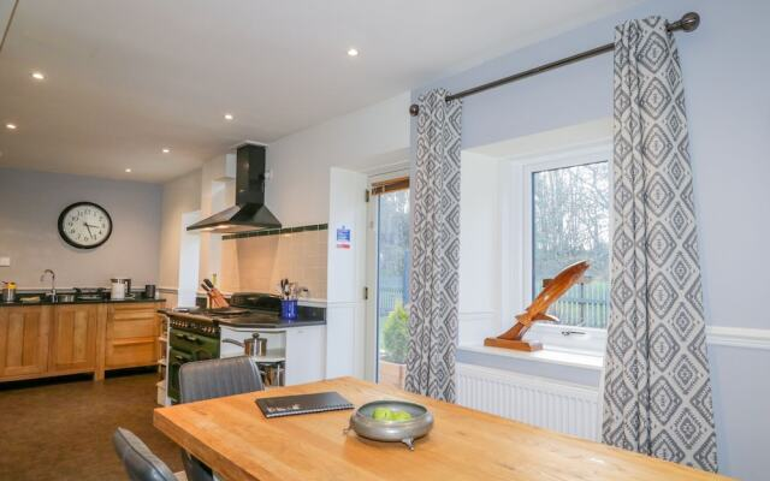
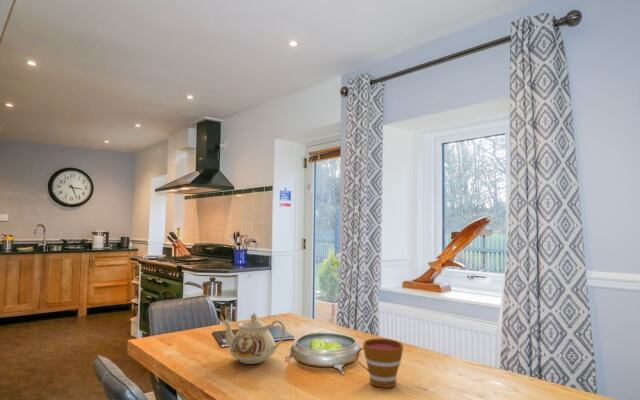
+ cup [355,338,404,389]
+ teapot [221,312,287,365]
